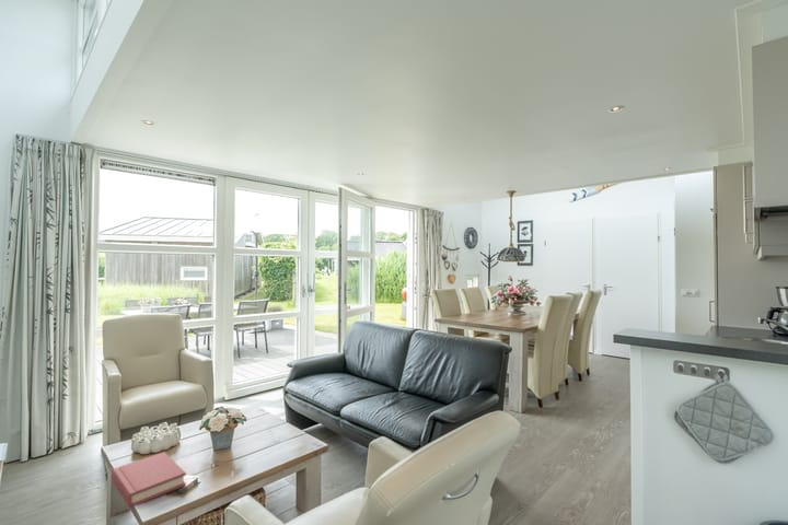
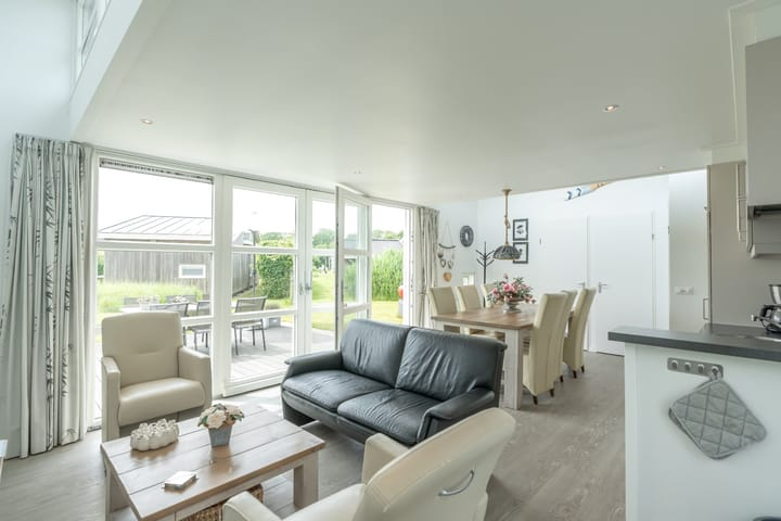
- hardback book [111,451,187,509]
